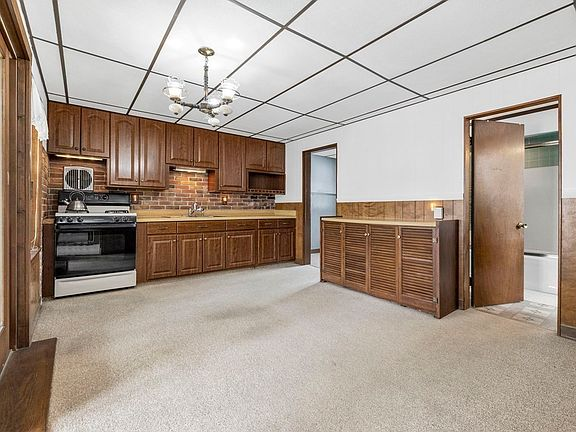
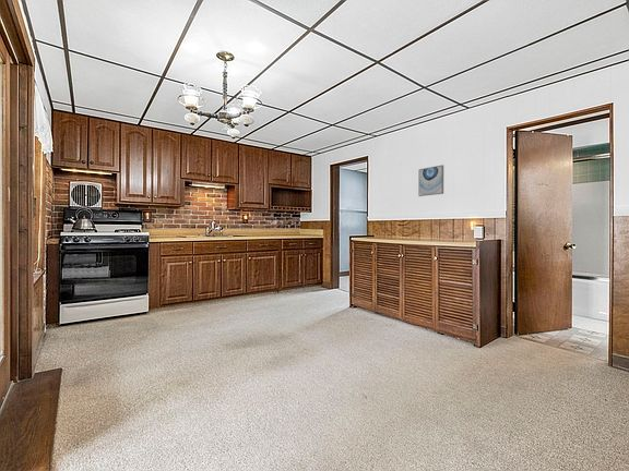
+ wall art [417,164,444,197]
